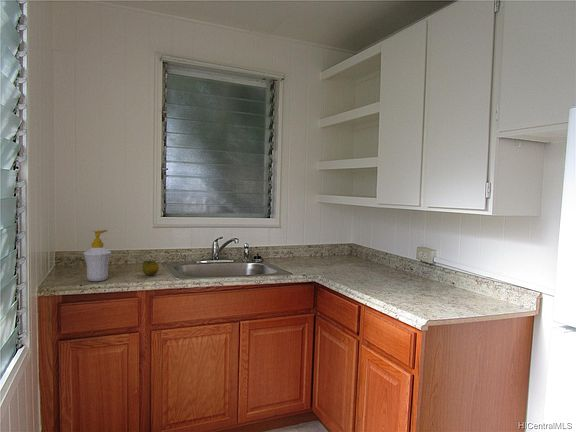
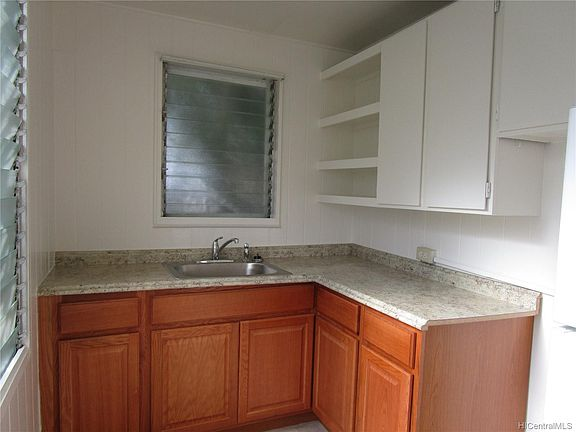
- fruit [141,259,160,277]
- soap bottle [82,229,112,282]
